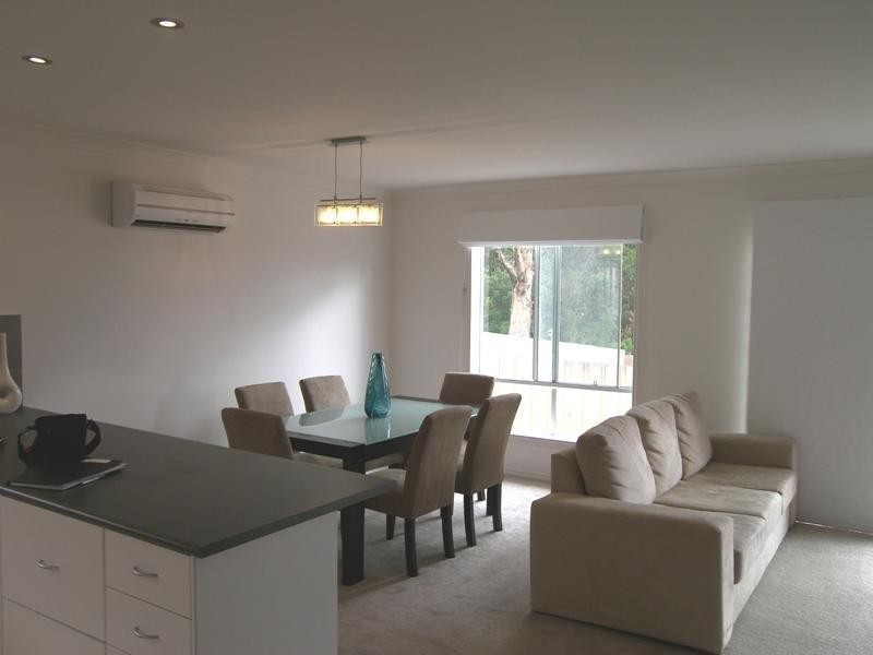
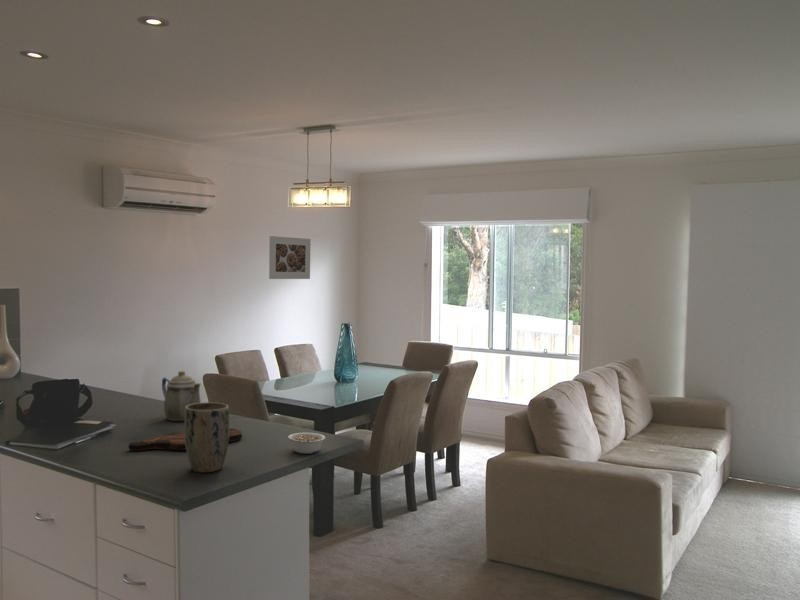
+ cutting board [127,427,243,452]
+ teapot [161,370,202,422]
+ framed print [268,235,312,280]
+ plant pot [183,401,230,473]
+ legume [287,432,326,455]
